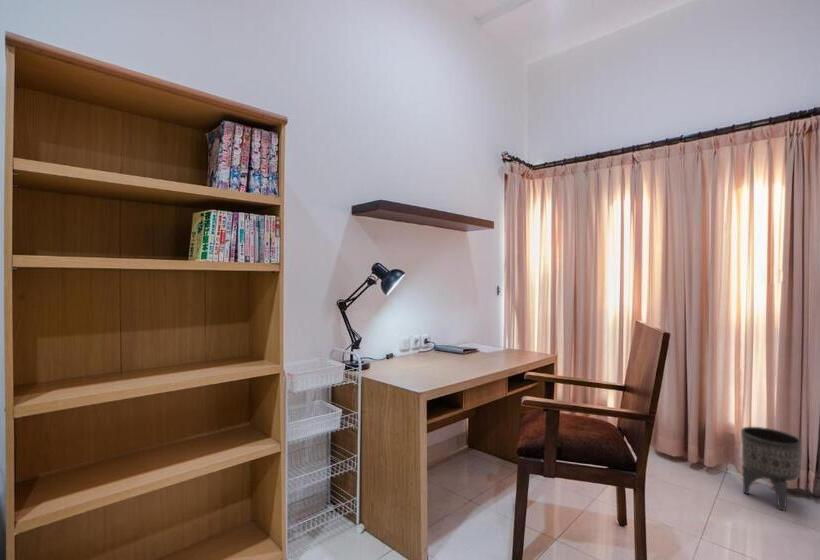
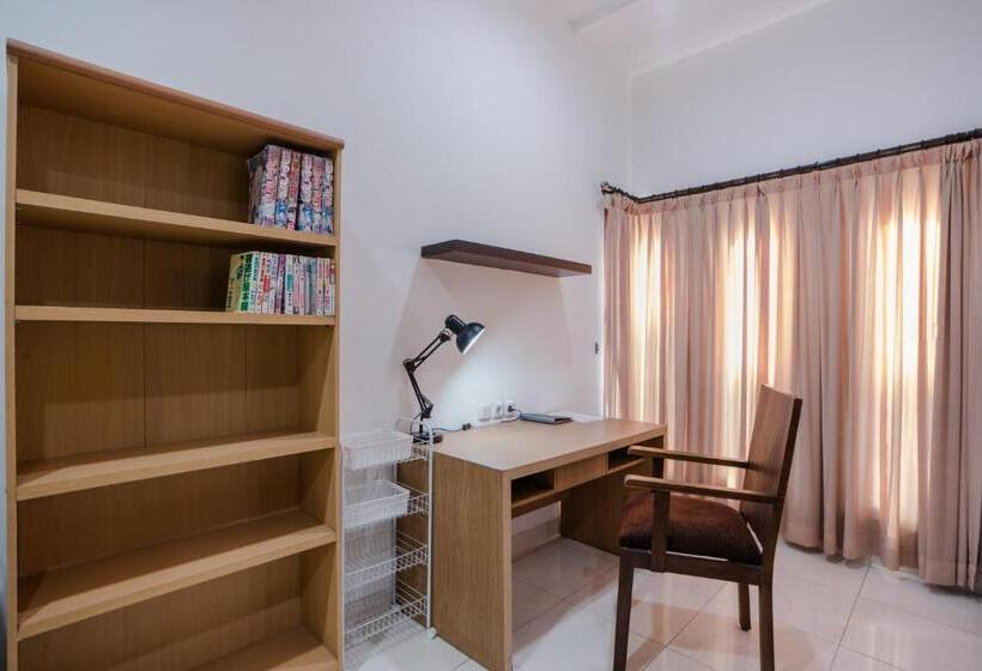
- planter [740,426,803,512]
